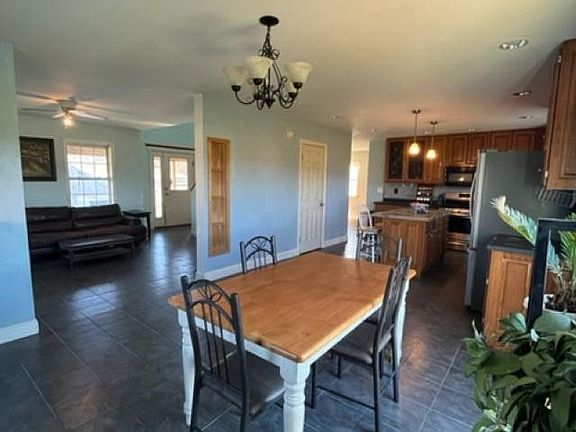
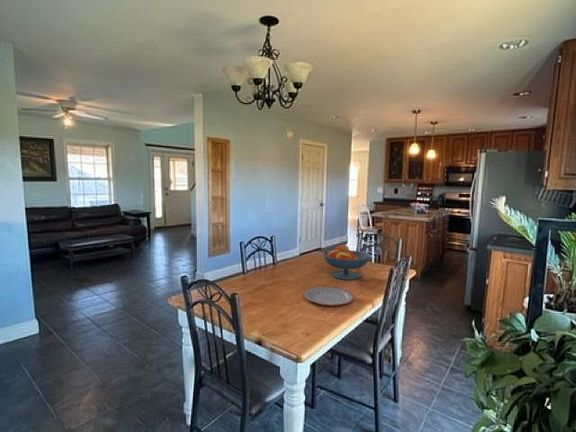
+ fruit bowl [322,244,371,281]
+ plate [303,286,355,307]
